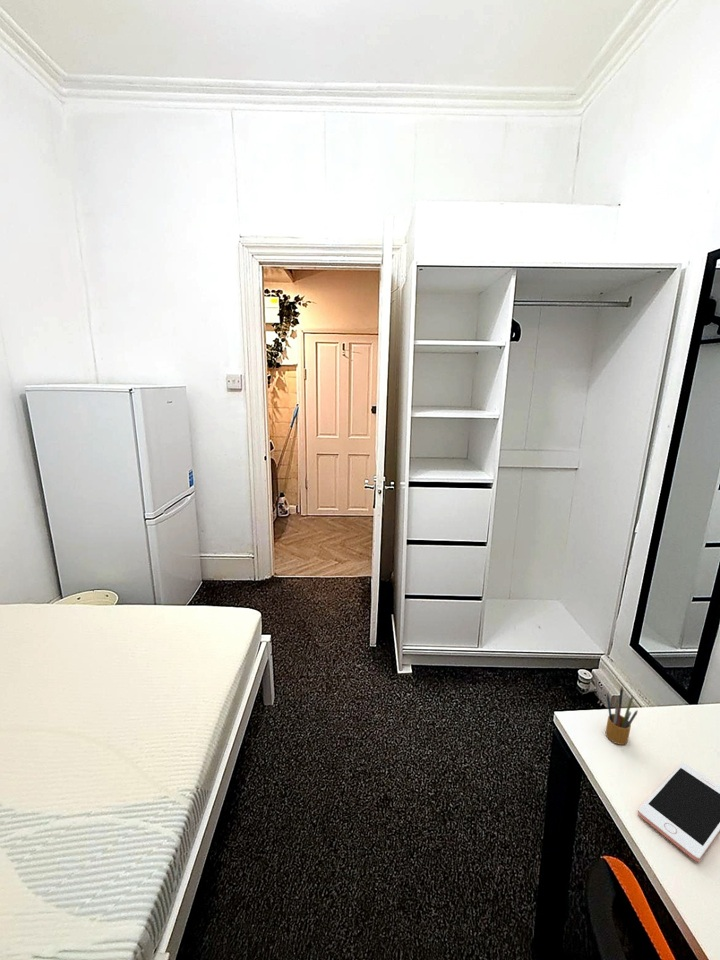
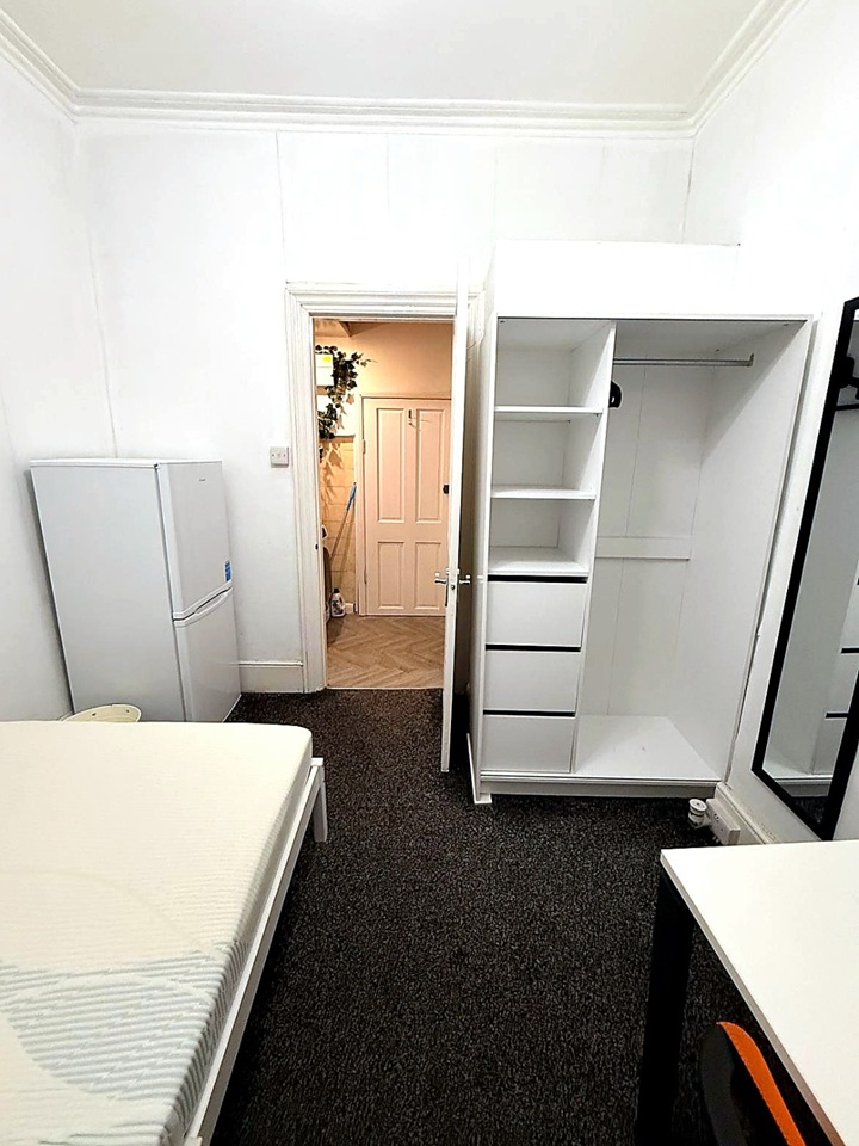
- pencil box [605,685,639,746]
- cell phone [637,762,720,862]
